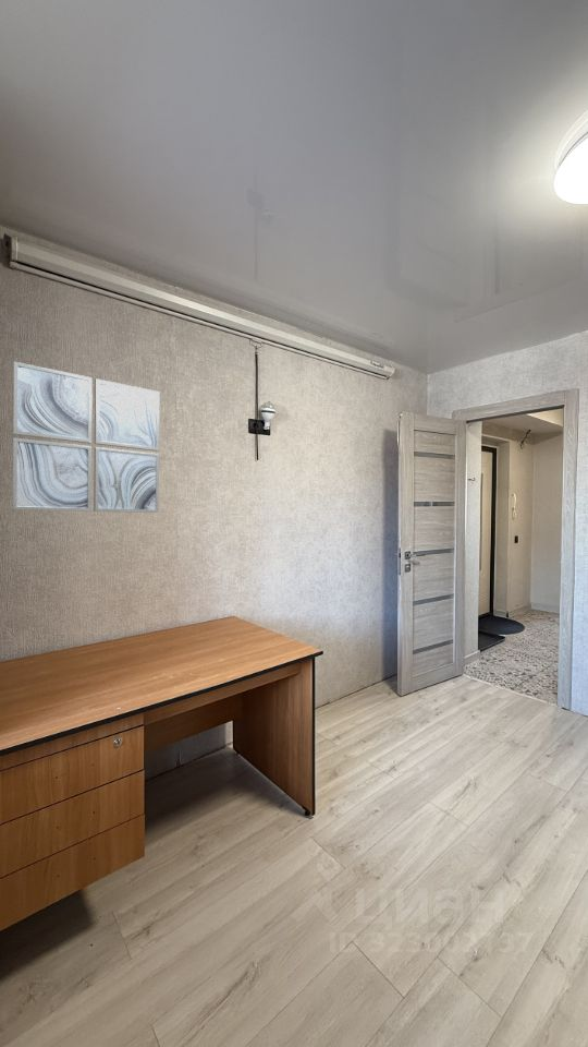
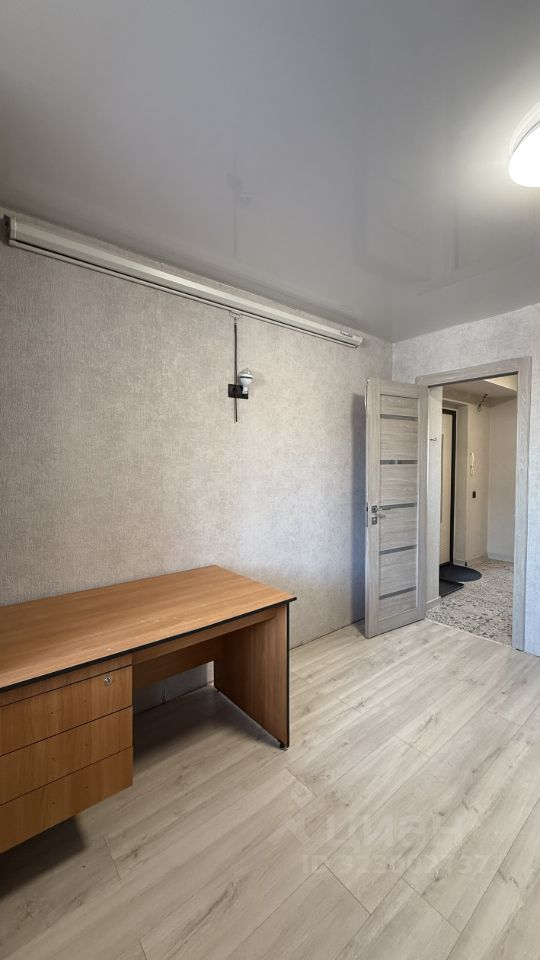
- wall art [11,361,161,514]
